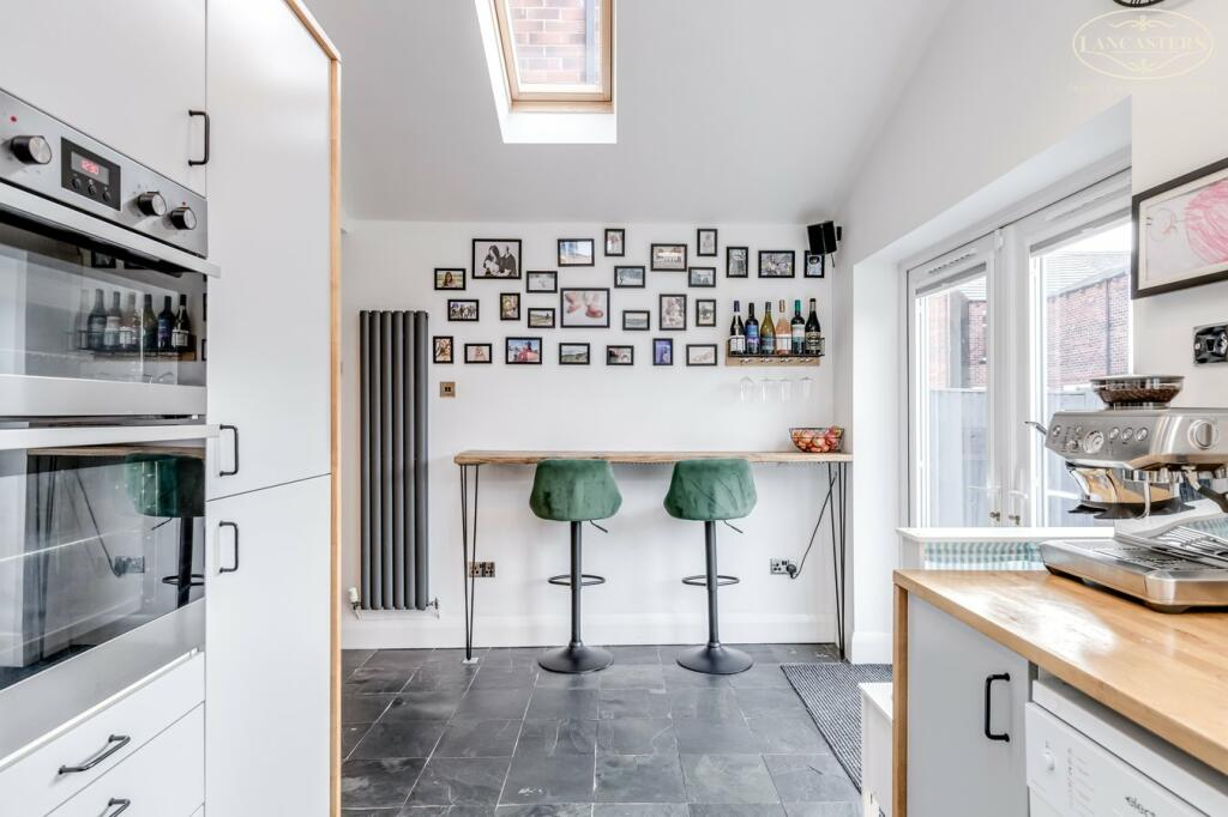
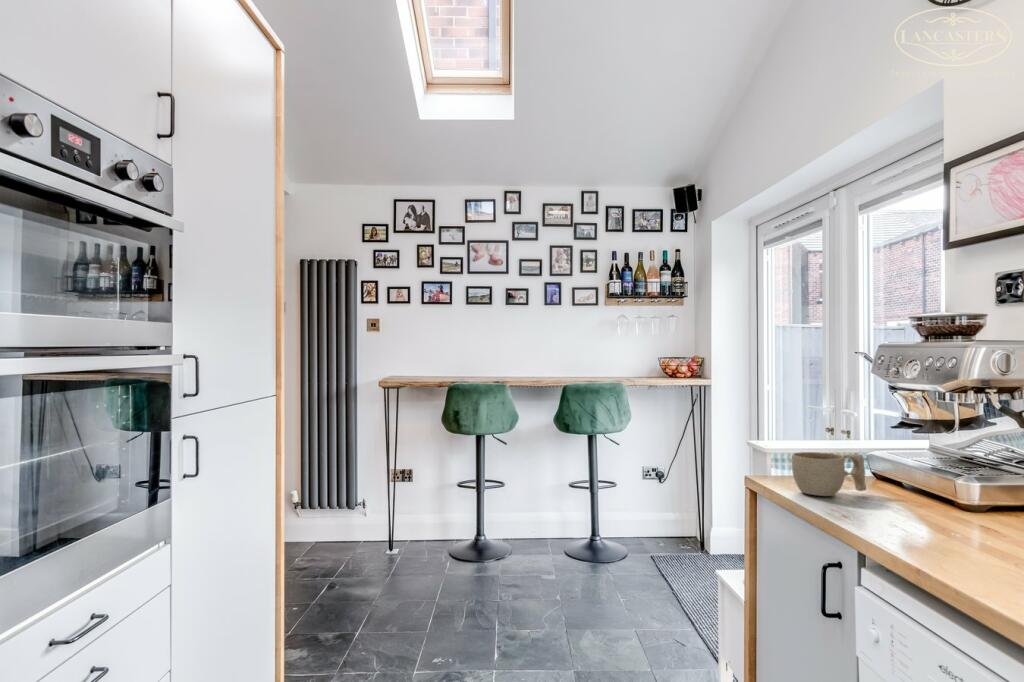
+ cup [791,451,867,497]
